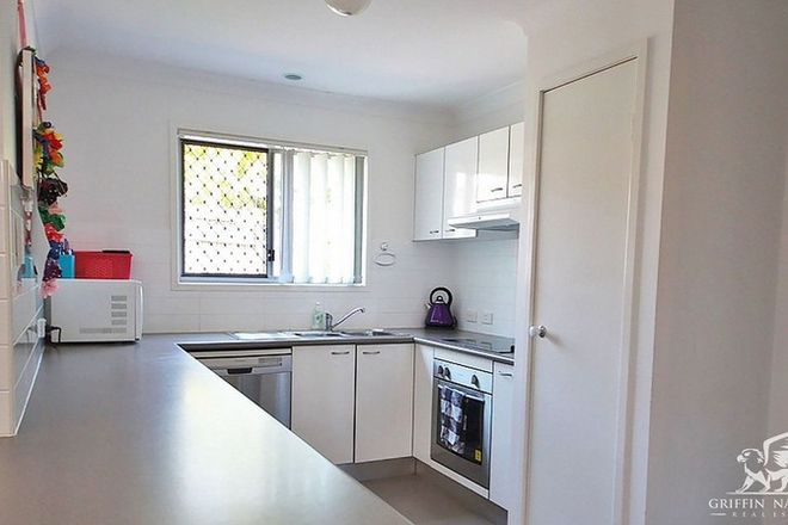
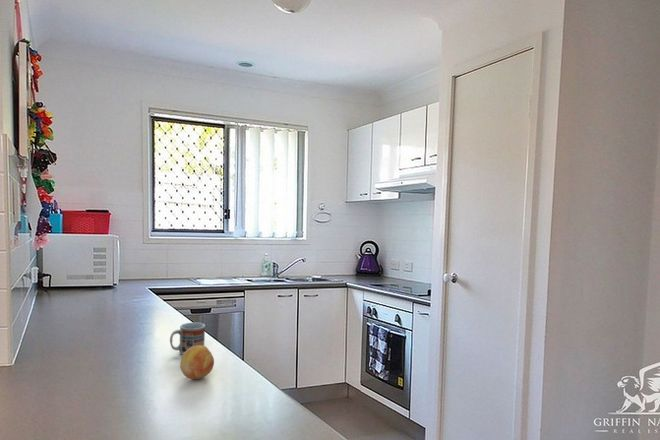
+ fruit [179,345,215,380]
+ cup [169,321,206,355]
